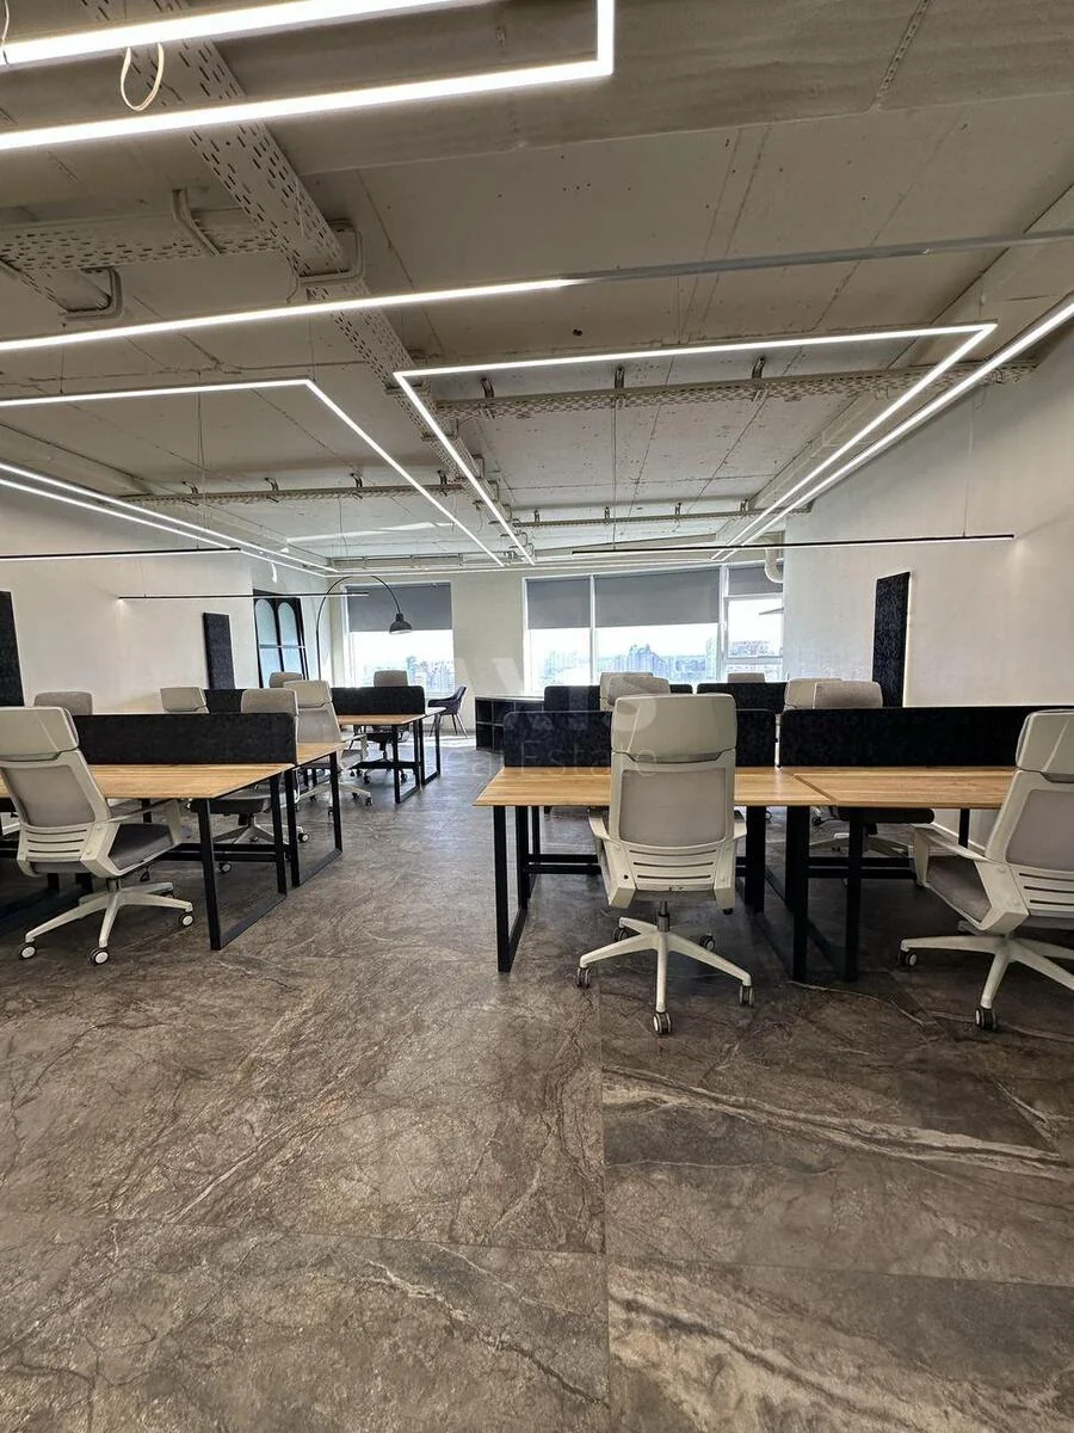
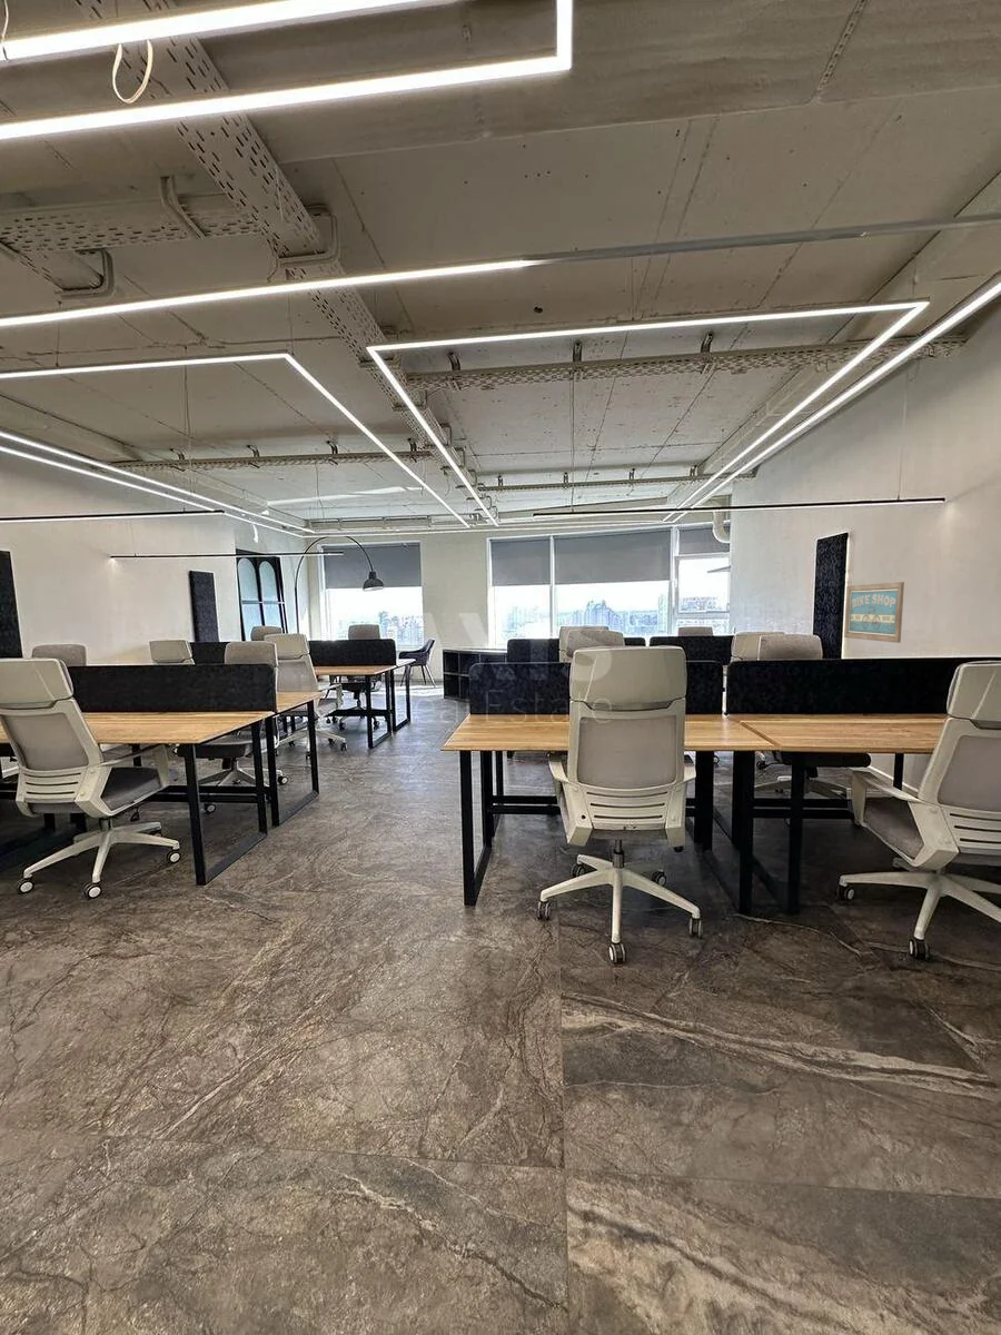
+ wall art [843,581,905,644]
